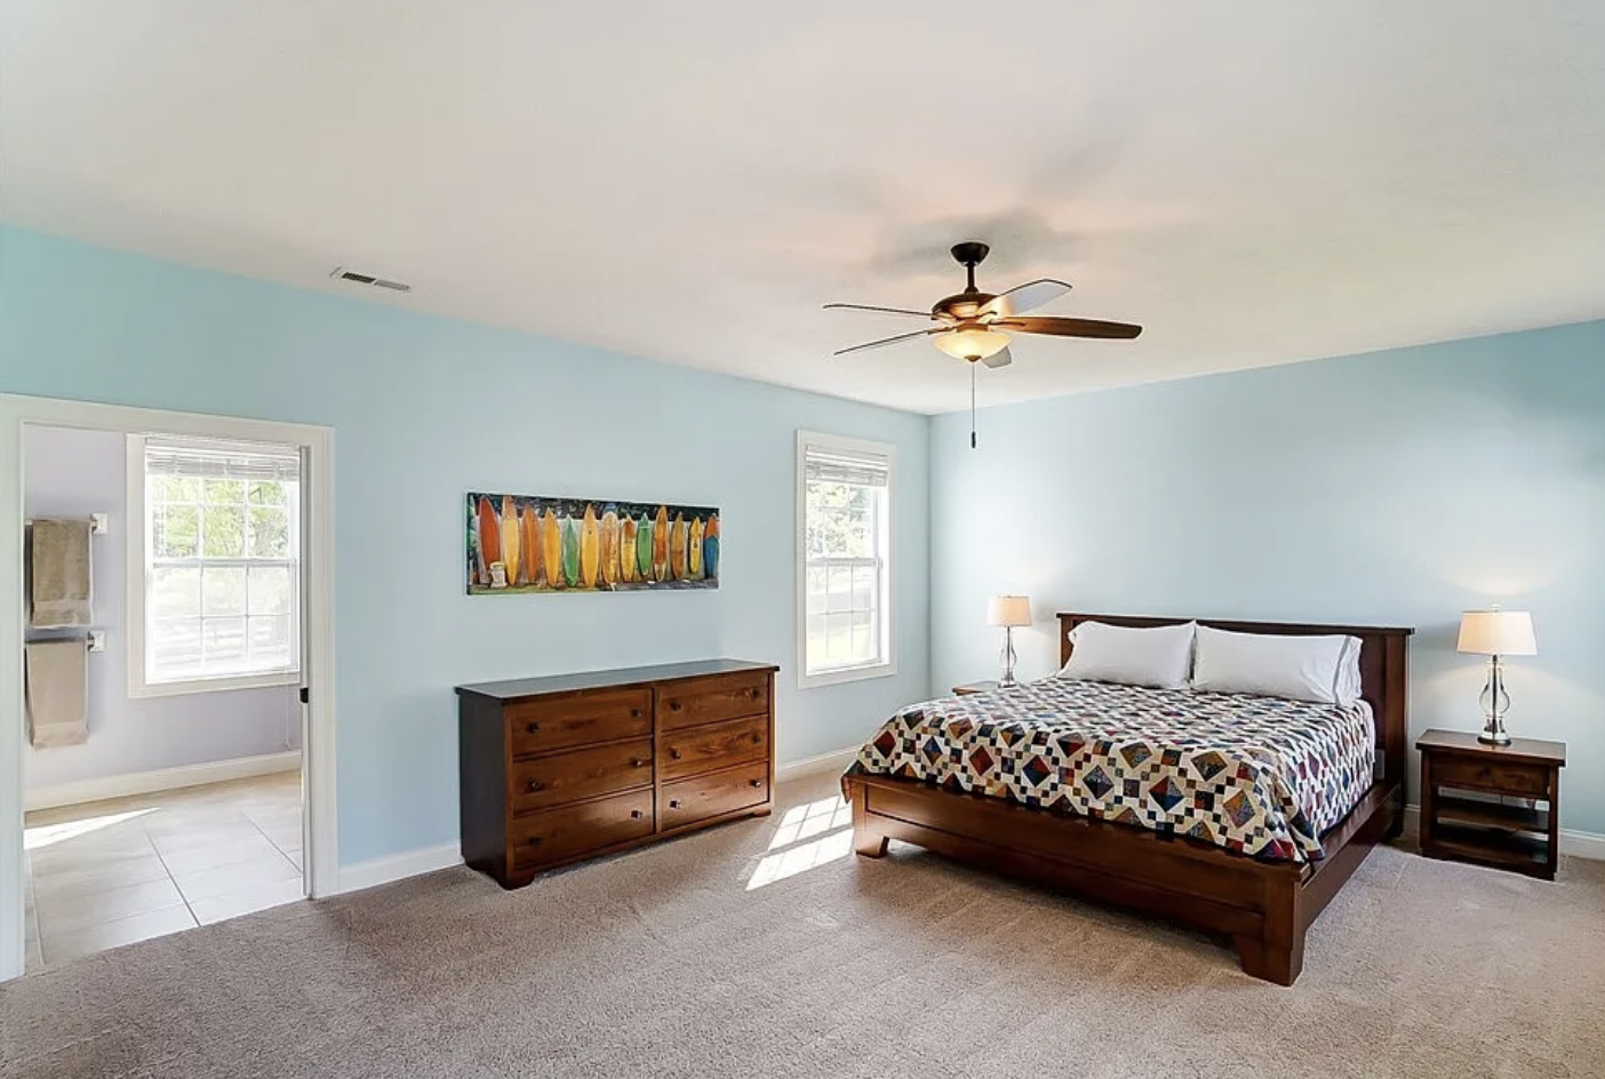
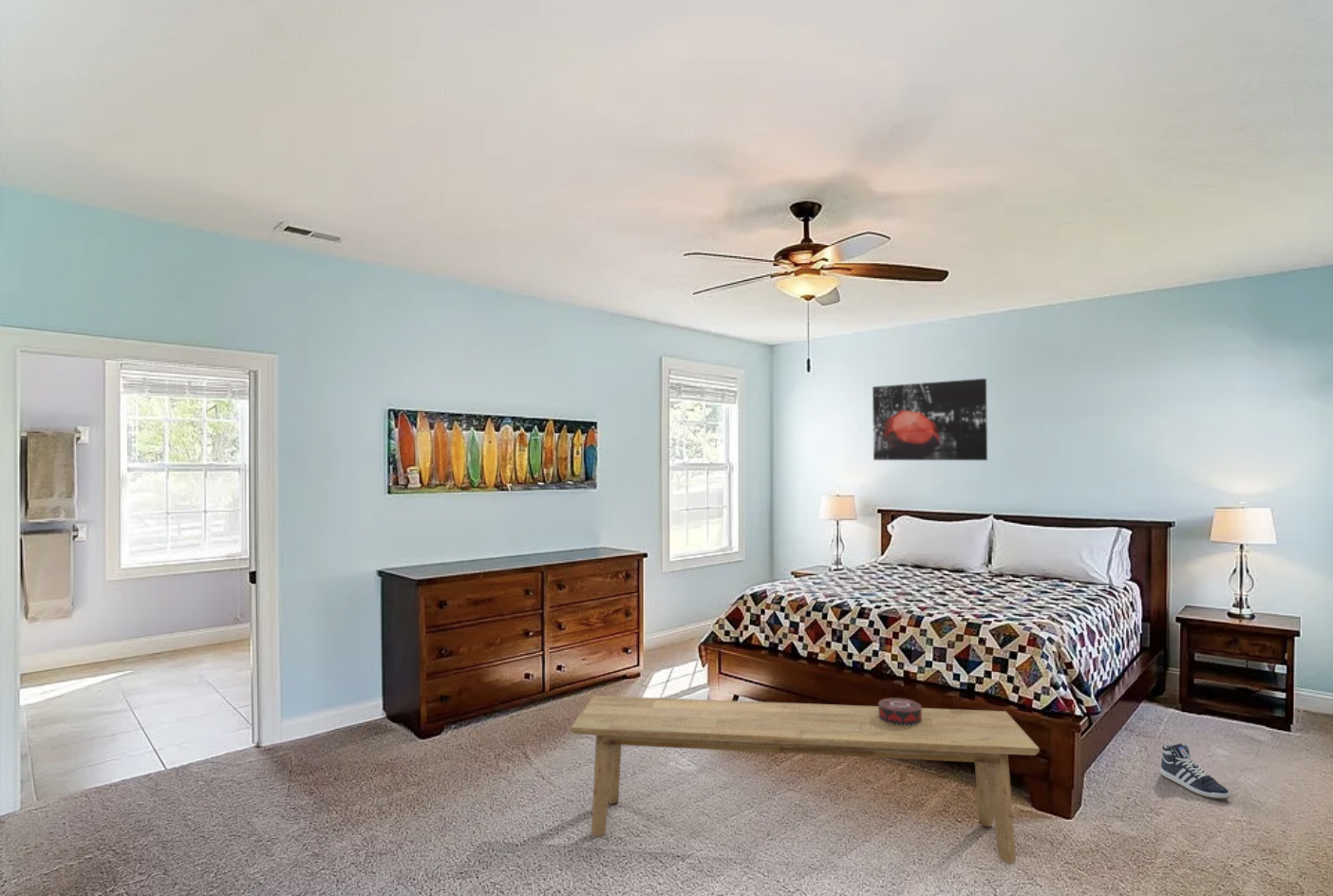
+ bench [570,695,1041,866]
+ decorative box [877,697,923,726]
+ wall art [872,378,988,461]
+ sneaker [1160,742,1230,800]
